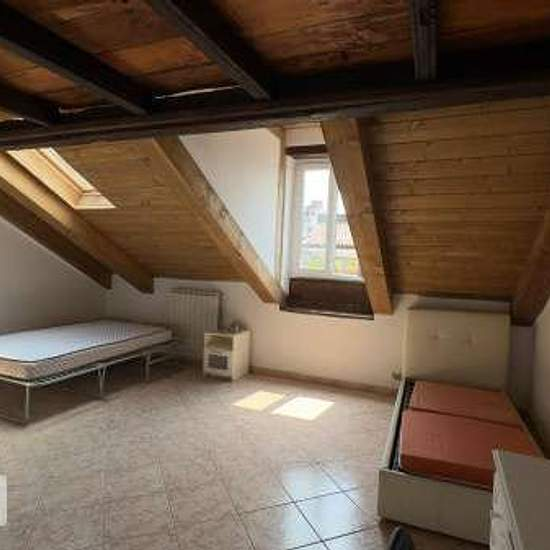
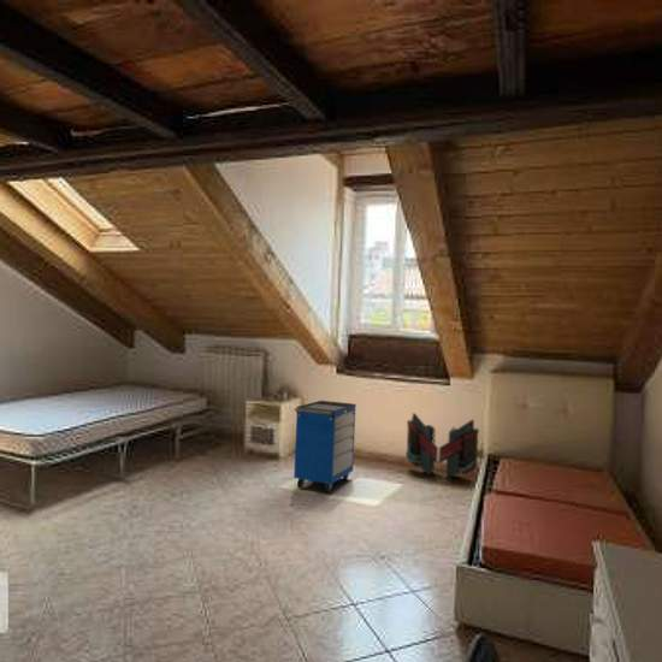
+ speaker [404,412,480,480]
+ cabinet [292,400,357,493]
